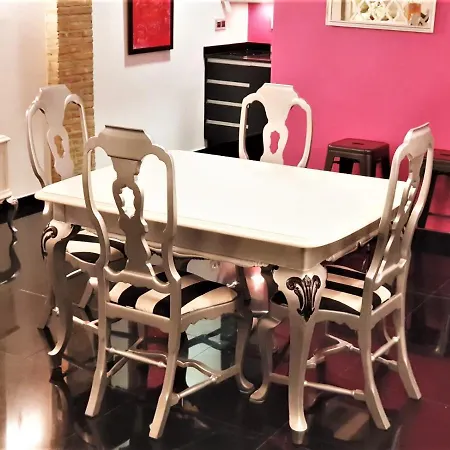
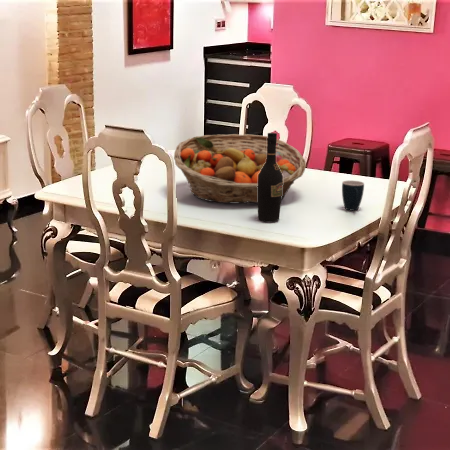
+ mug [341,180,365,212]
+ wine bottle [257,132,283,223]
+ fruit basket [173,133,307,204]
